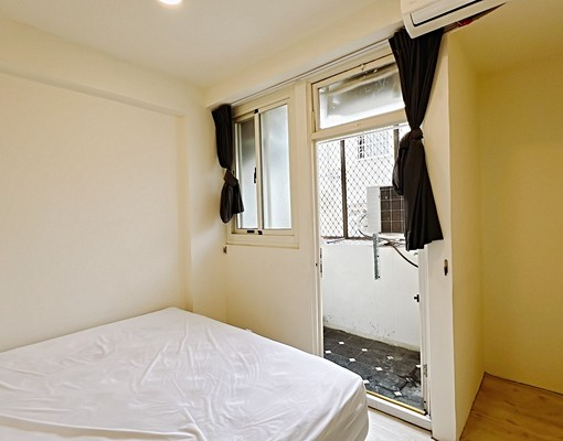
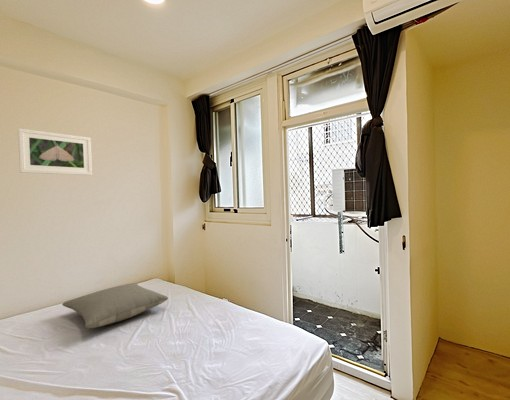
+ pillow [61,282,169,329]
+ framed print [17,127,93,176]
